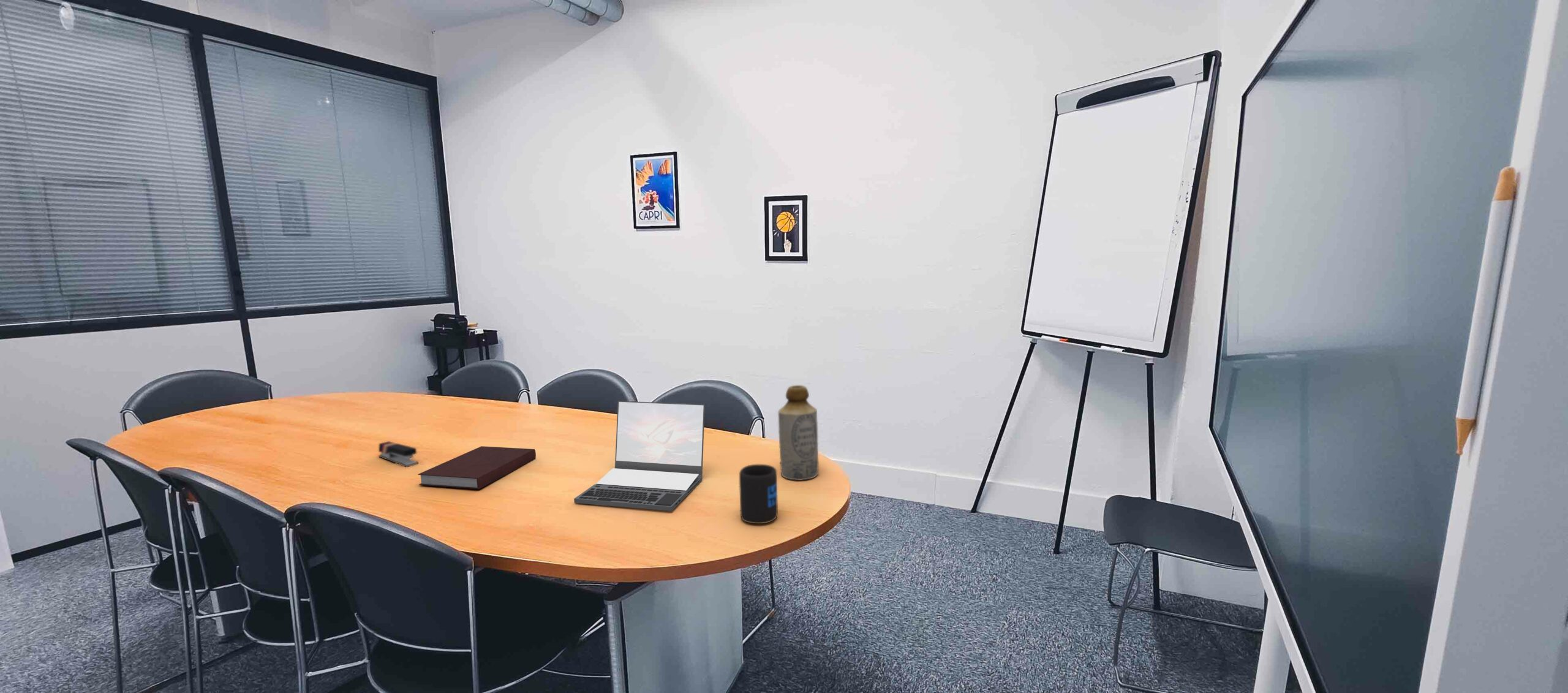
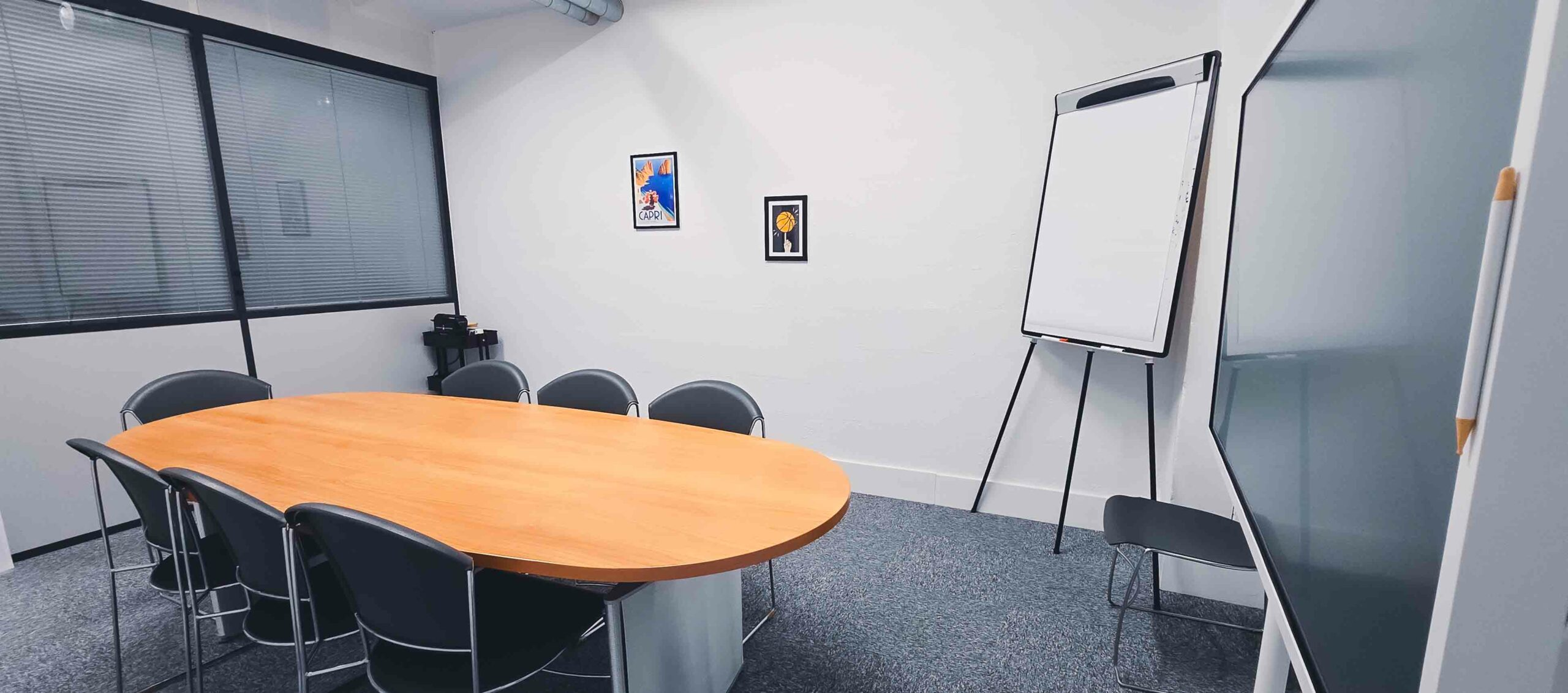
- mug [739,464,778,524]
- notebook [417,445,537,490]
- laptop [573,400,706,512]
- stapler [378,441,419,468]
- bottle [778,385,820,481]
